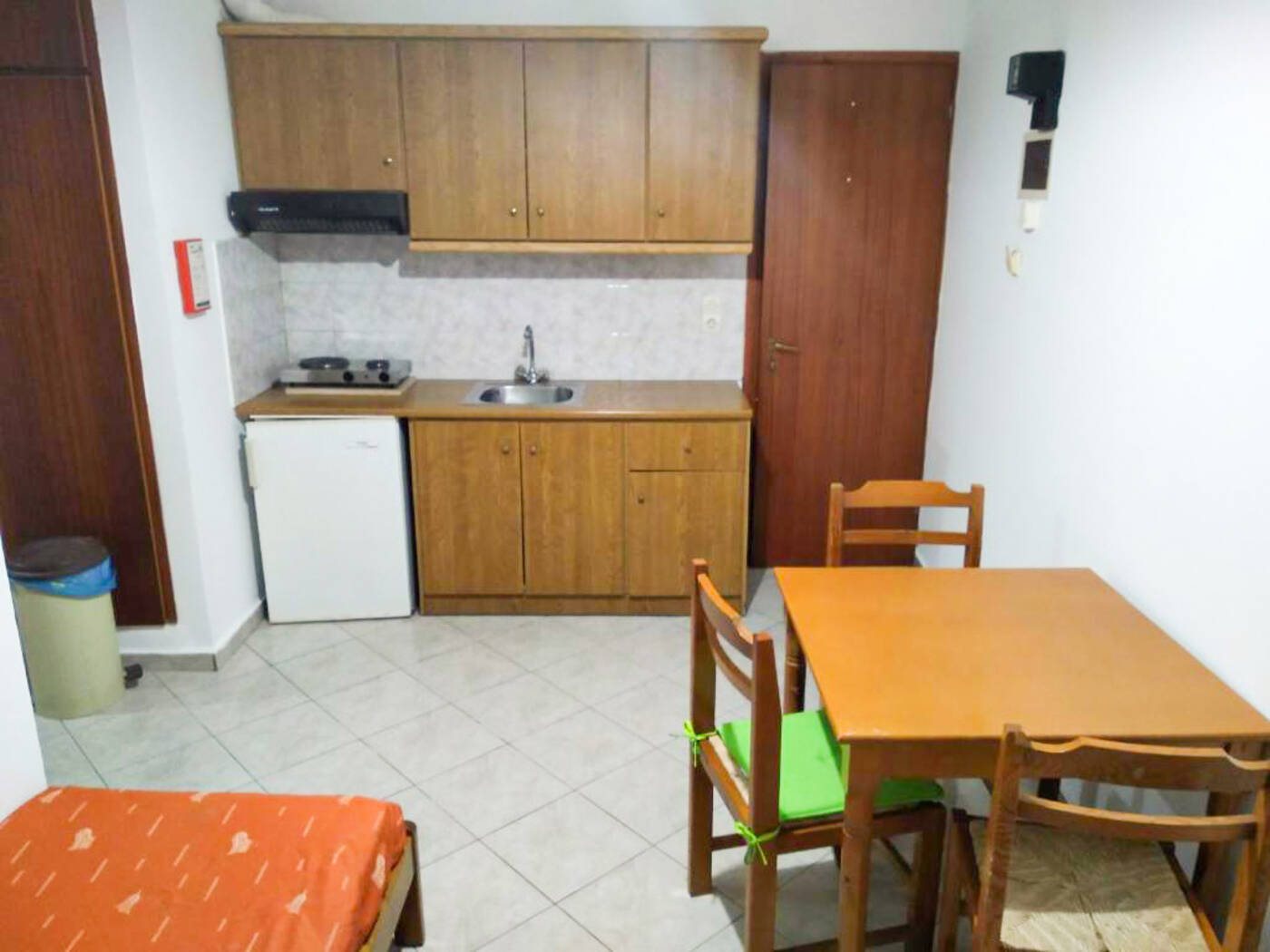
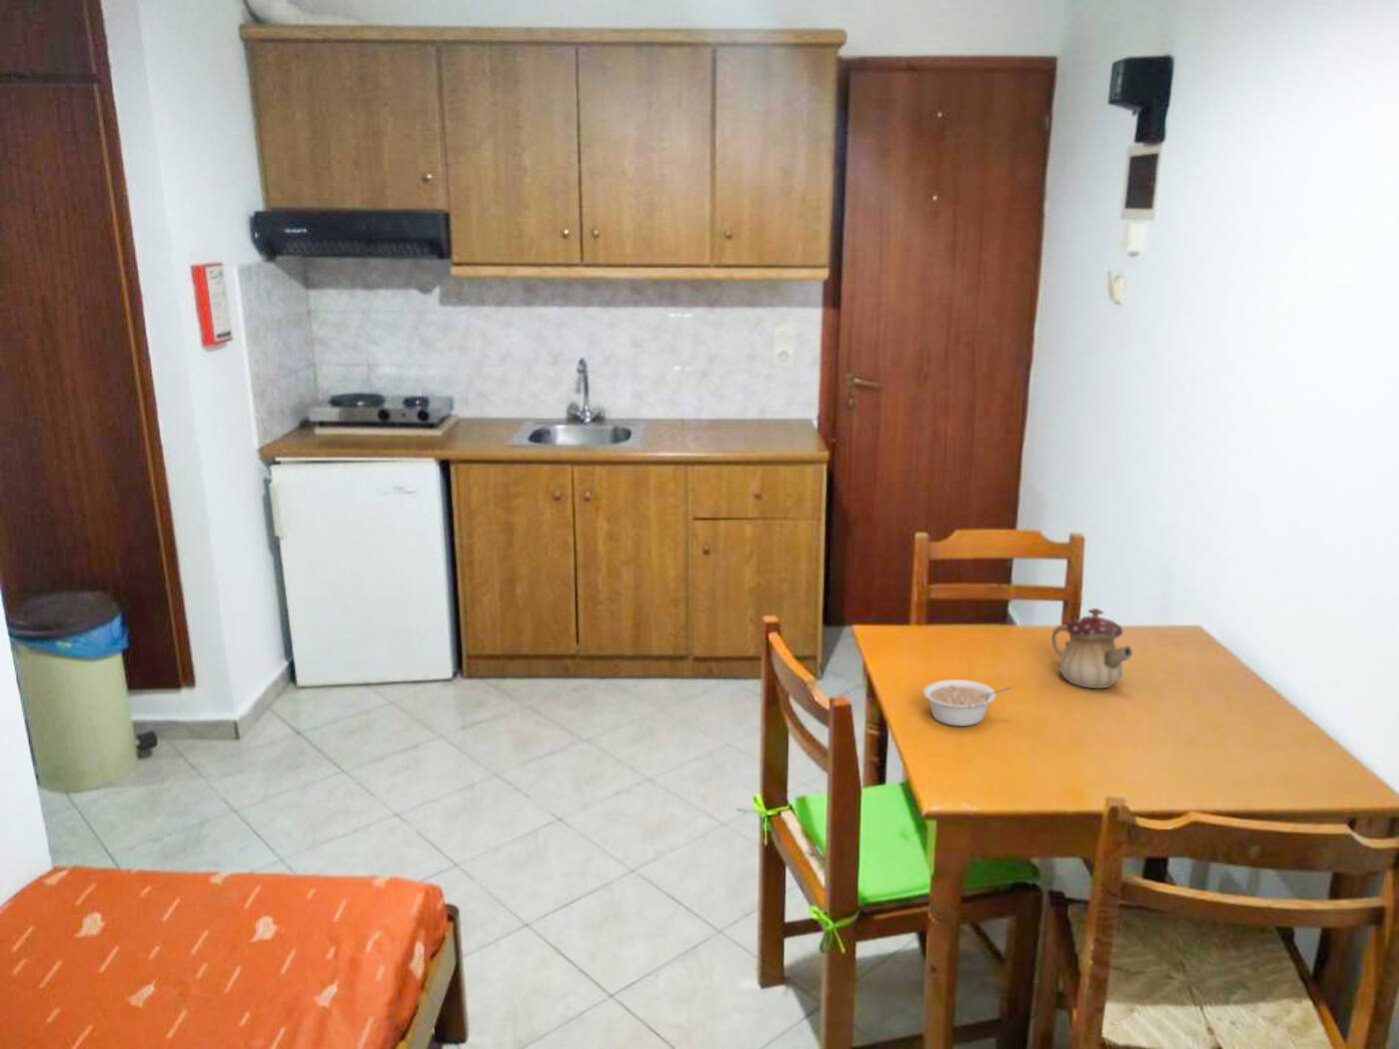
+ legume [922,679,1012,727]
+ teapot [1050,607,1135,690]
